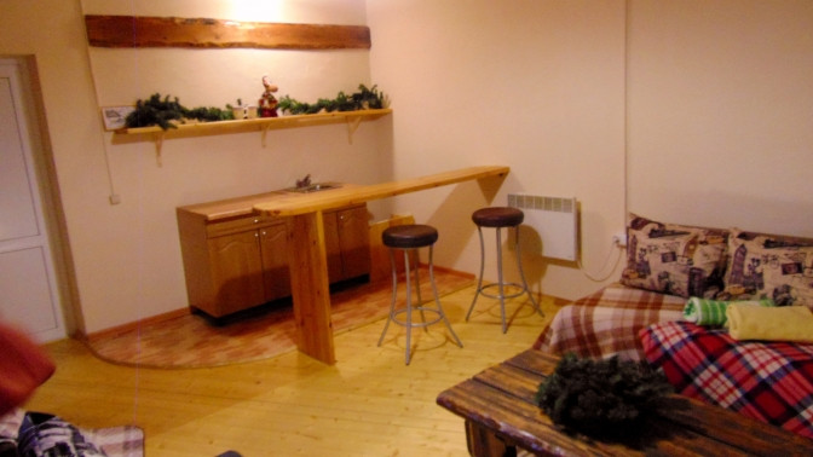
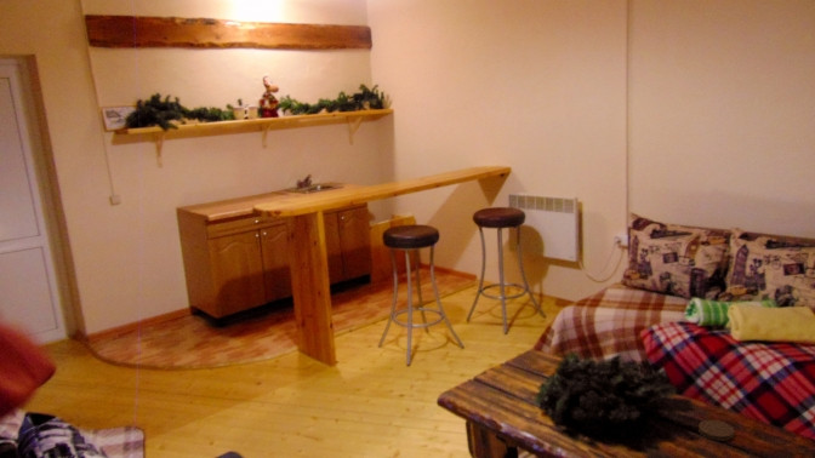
+ coaster [697,419,735,442]
